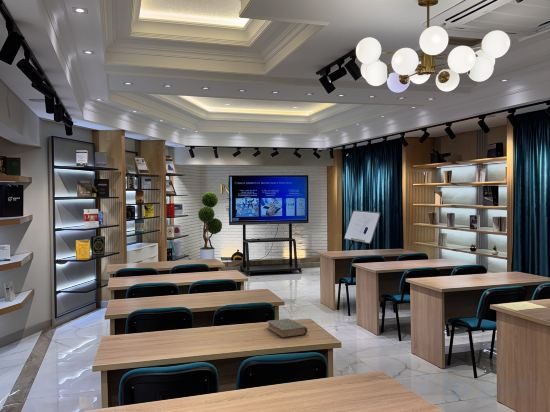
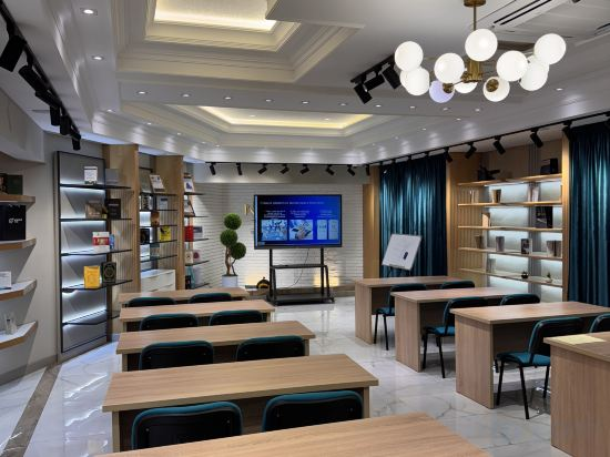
- book [266,318,308,339]
